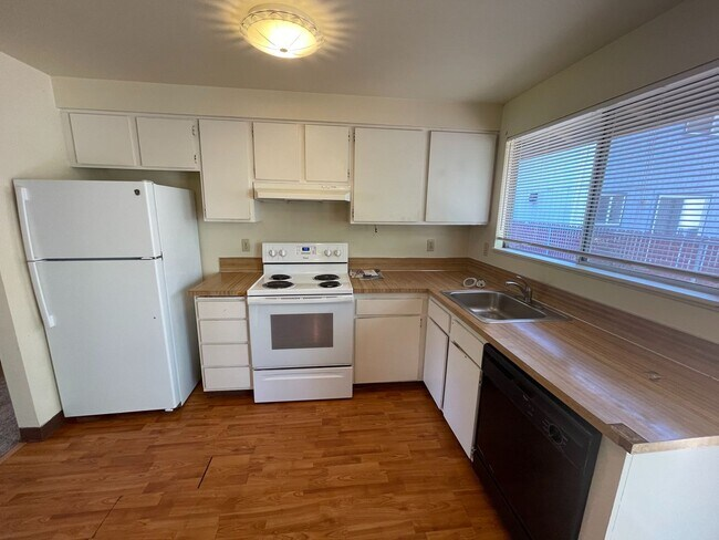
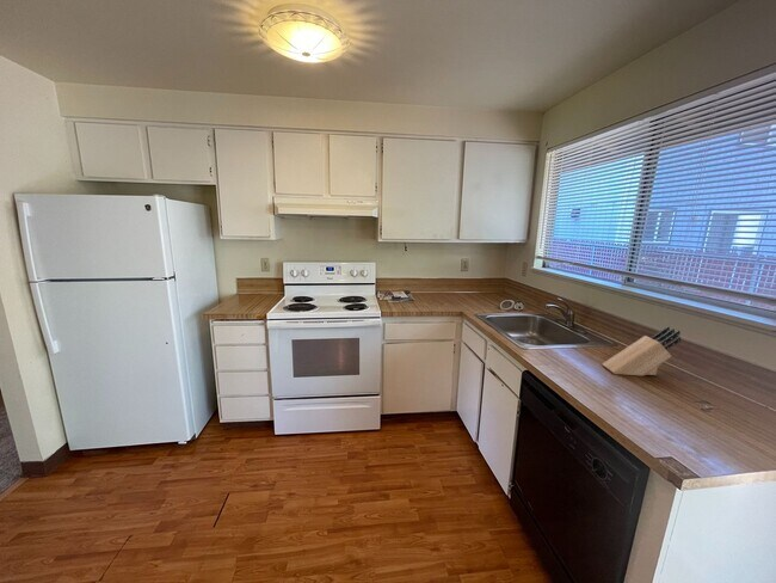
+ knife block [602,325,682,378]
